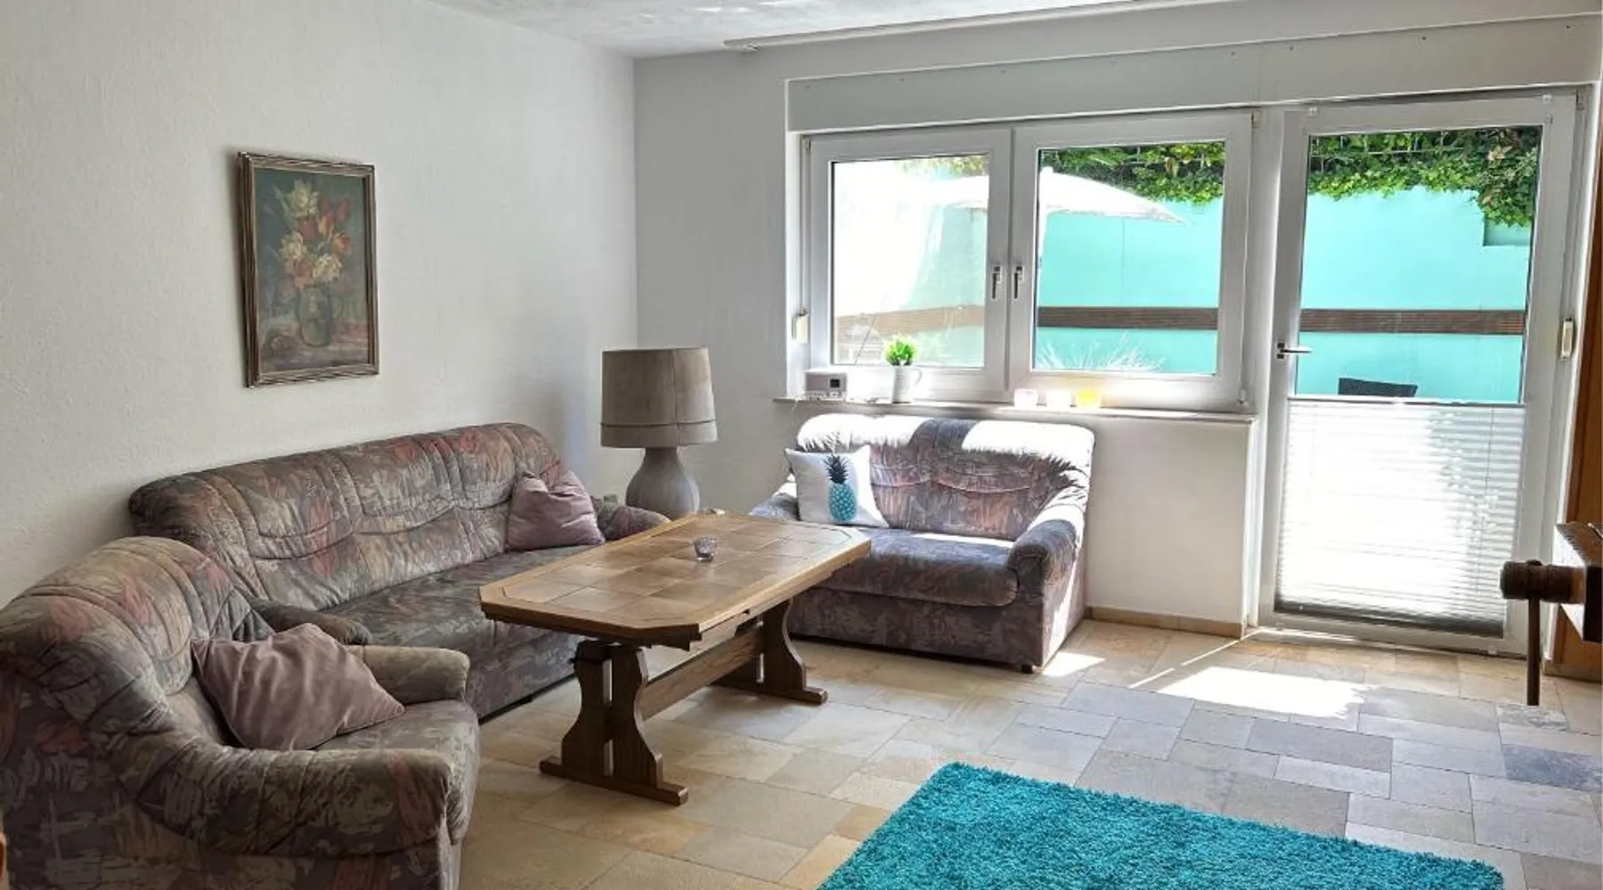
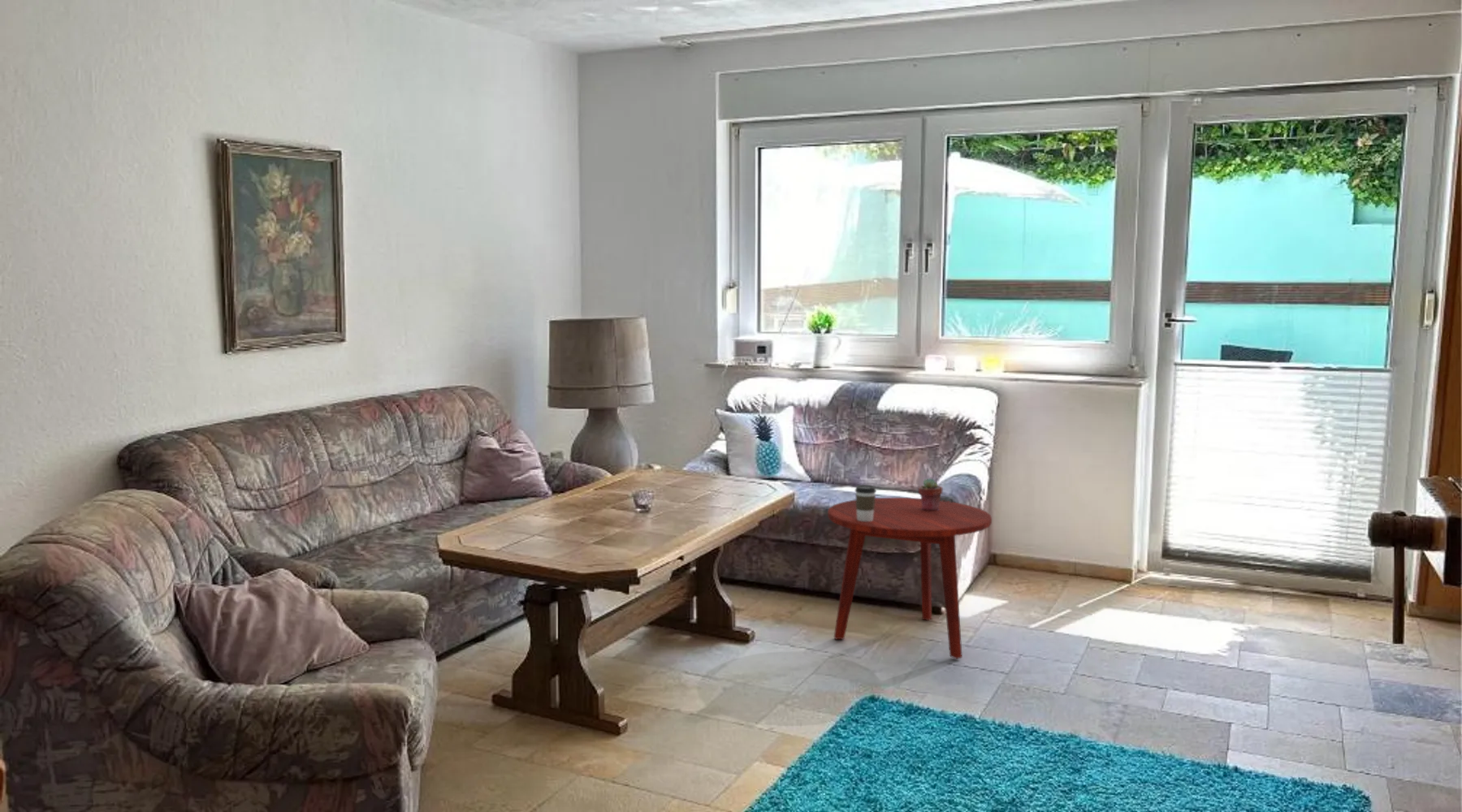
+ side table [827,497,993,659]
+ coffee cup [854,484,877,521]
+ potted succulent [918,477,943,511]
